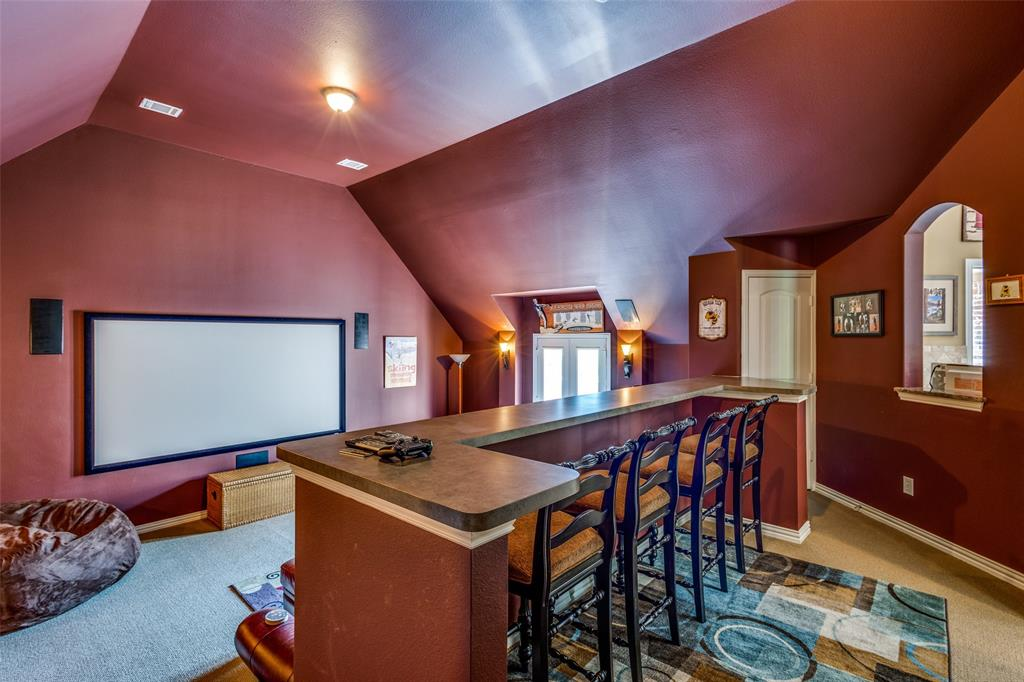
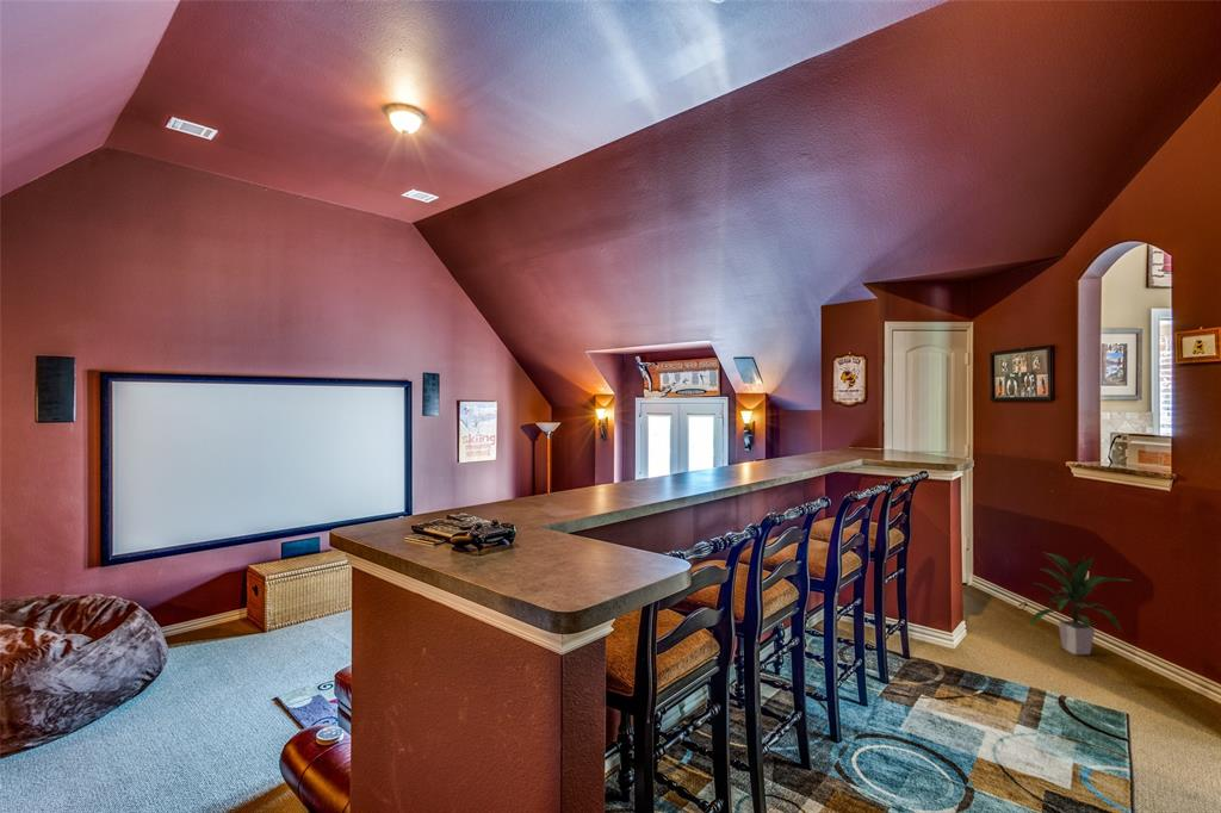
+ indoor plant [1028,551,1130,656]
